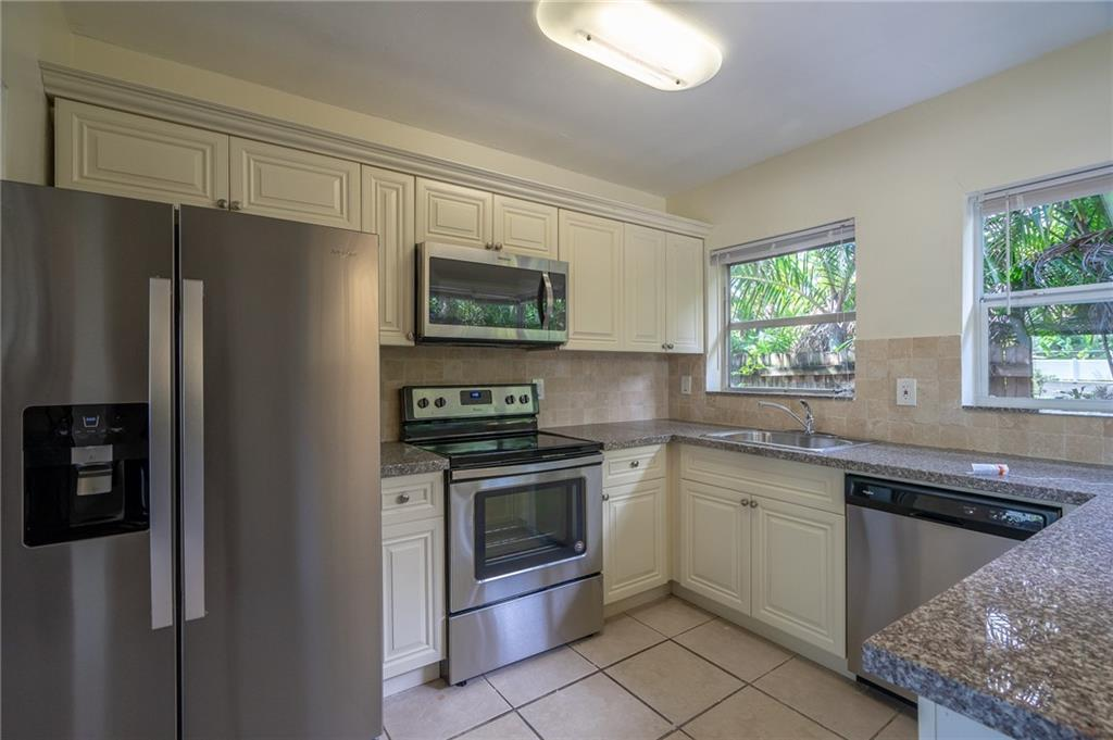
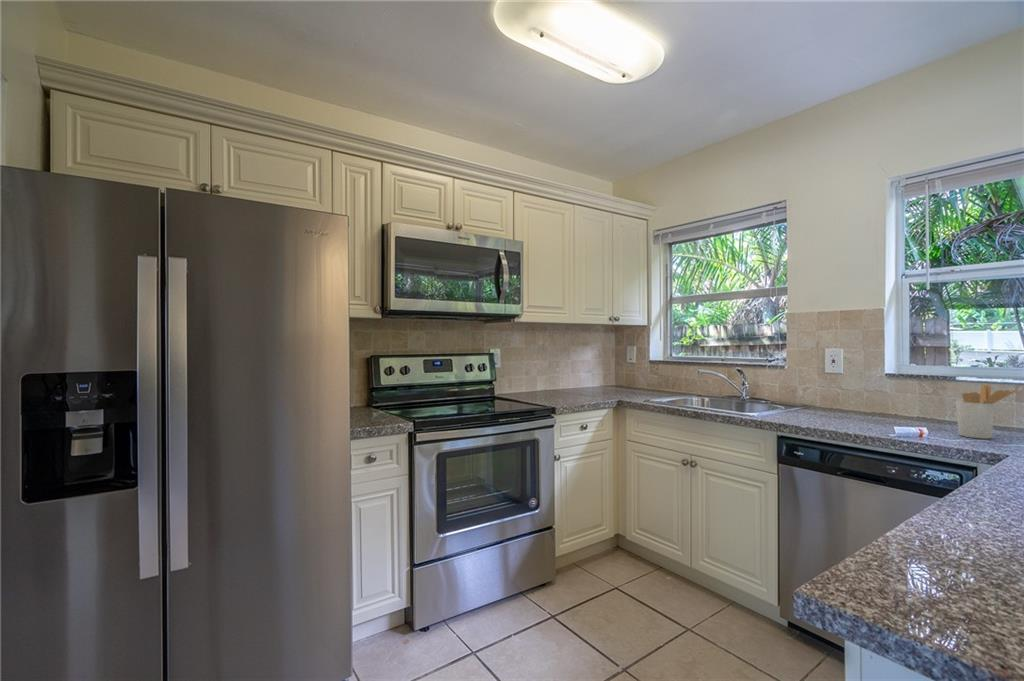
+ utensil holder [955,383,1018,440]
